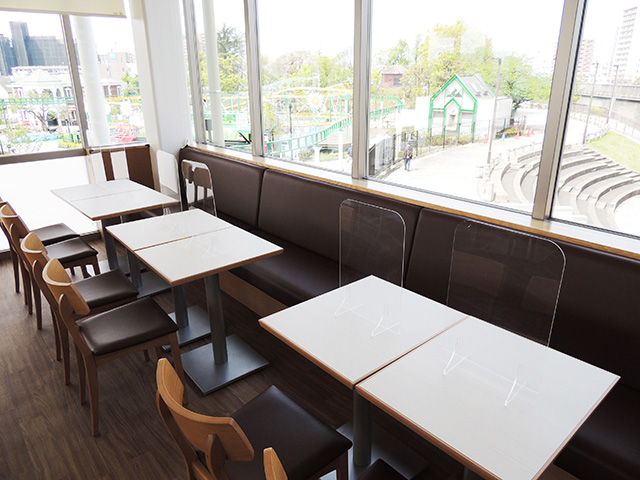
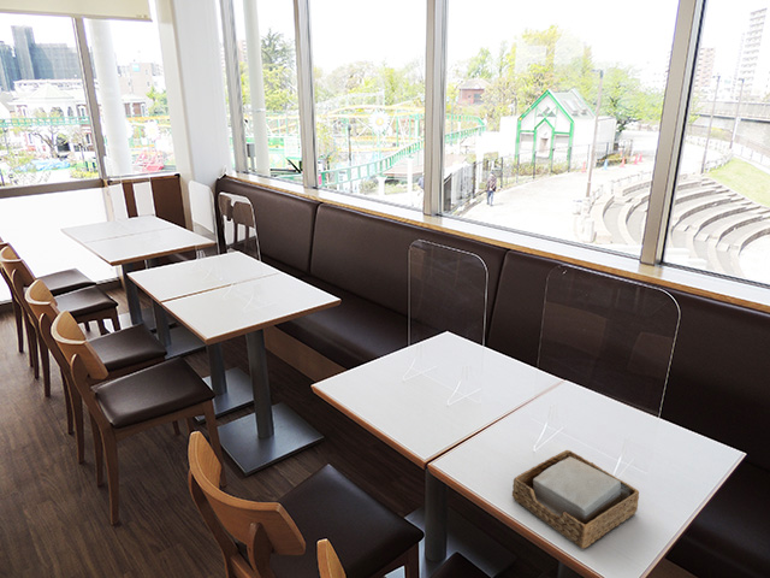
+ napkin holder [511,449,640,550]
